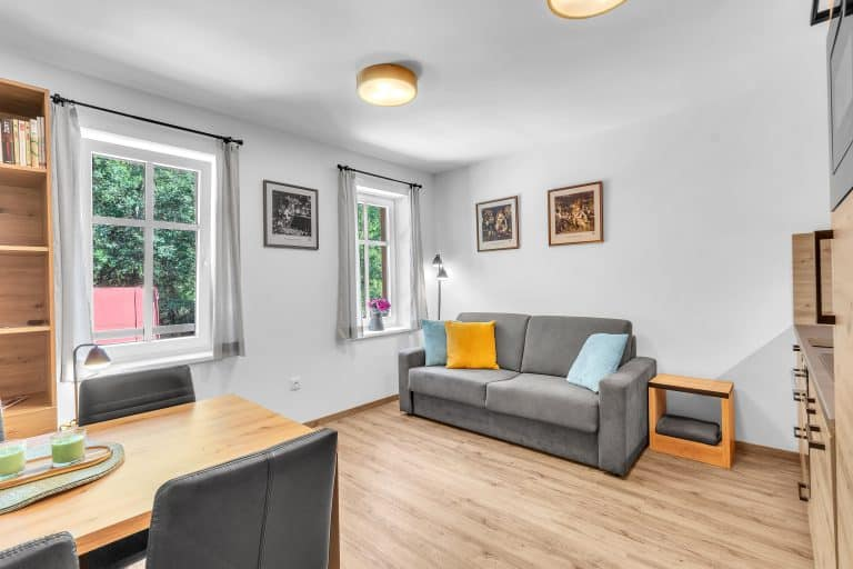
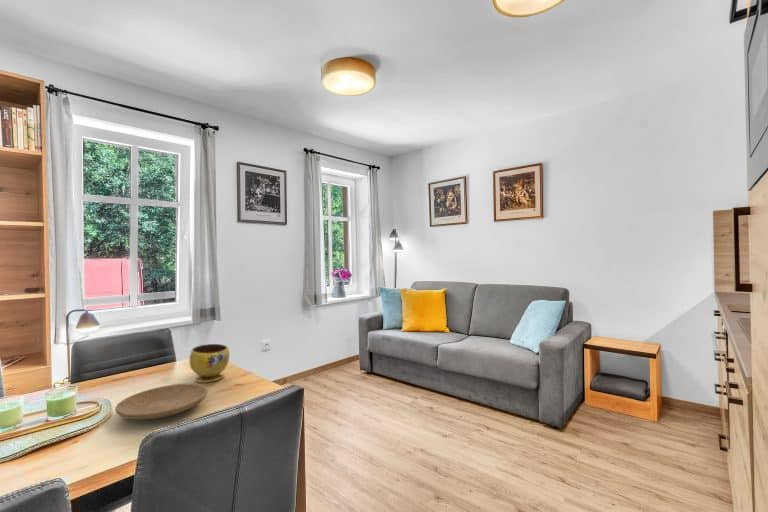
+ plate [114,383,209,420]
+ bowl [189,343,231,384]
